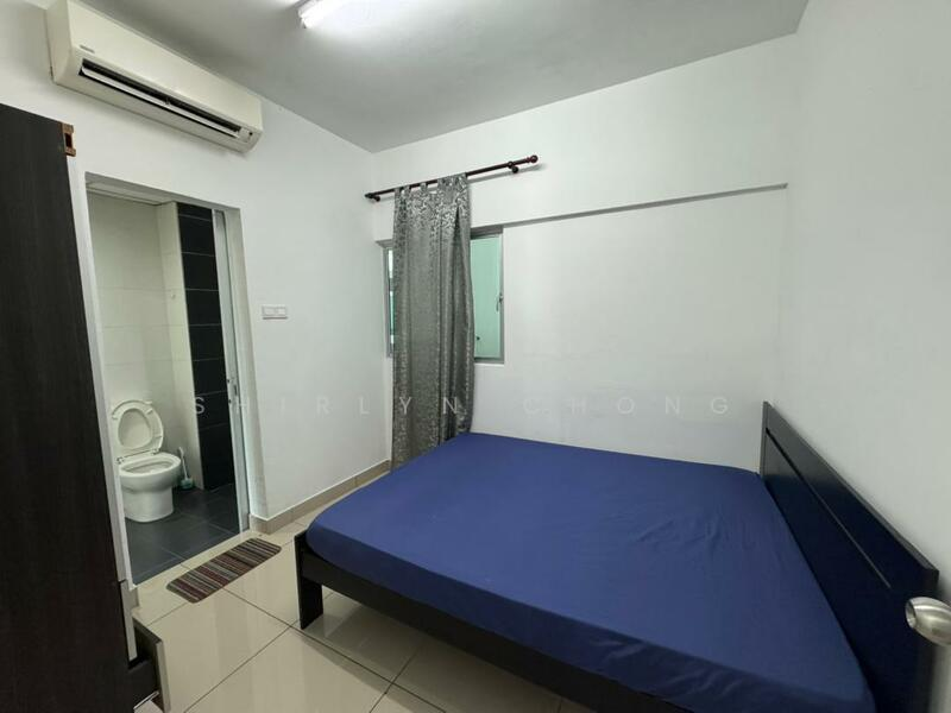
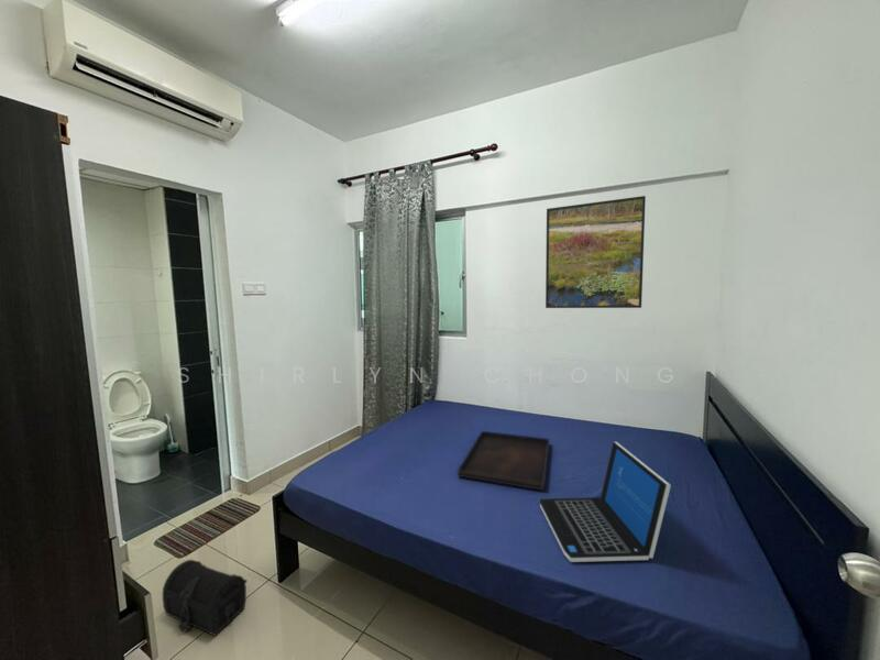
+ laptop [539,440,672,563]
+ serving tray [457,430,551,492]
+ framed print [544,195,647,309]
+ treasure chest [162,559,249,637]
